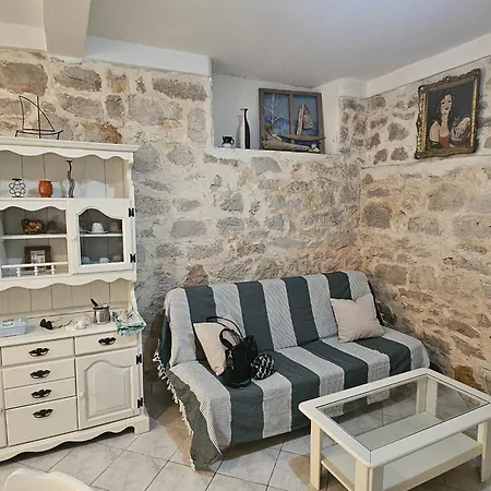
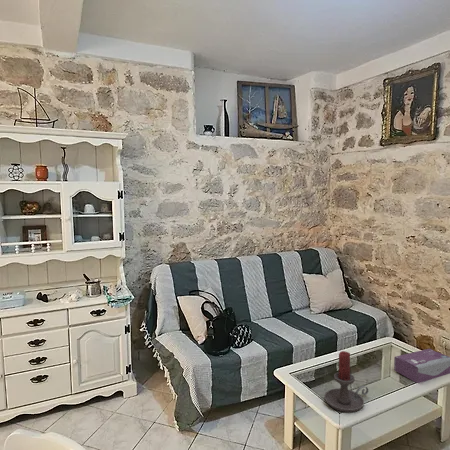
+ tissue box [393,348,450,384]
+ candle holder [324,350,369,413]
